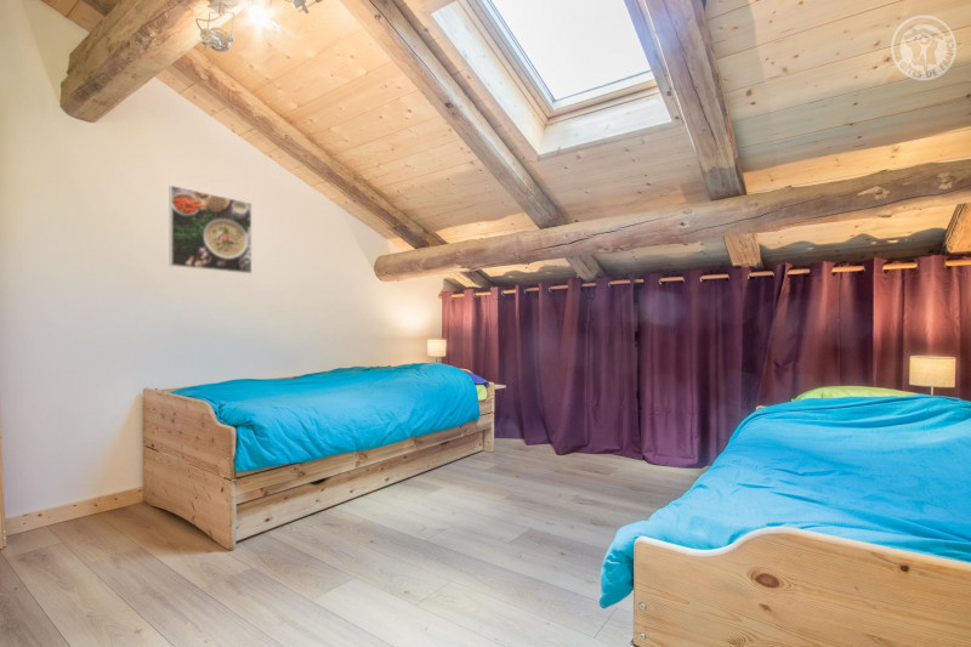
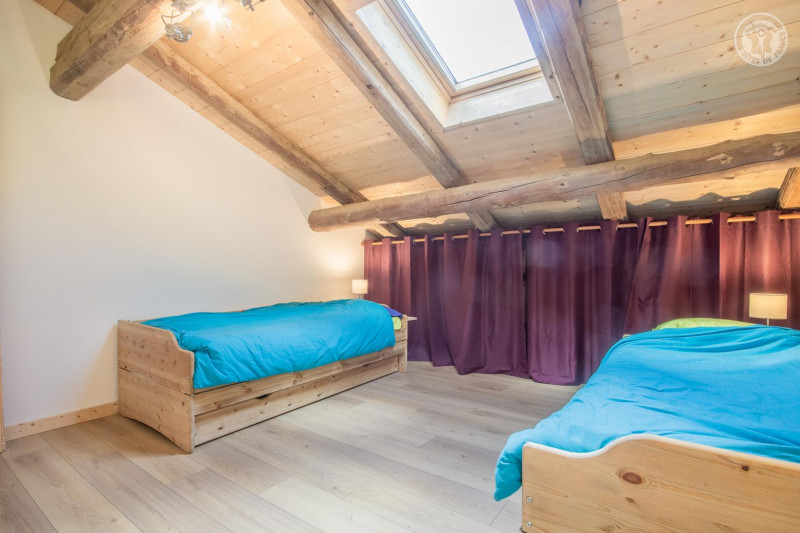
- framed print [169,185,252,274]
